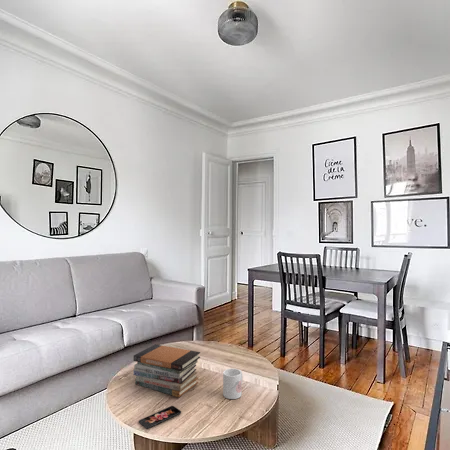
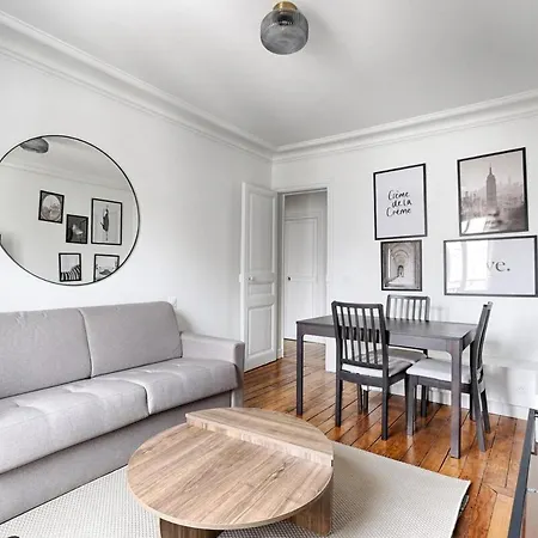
- mug [222,368,243,400]
- book stack [132,343,201,398]
- smartphone [138,405,182,430]
